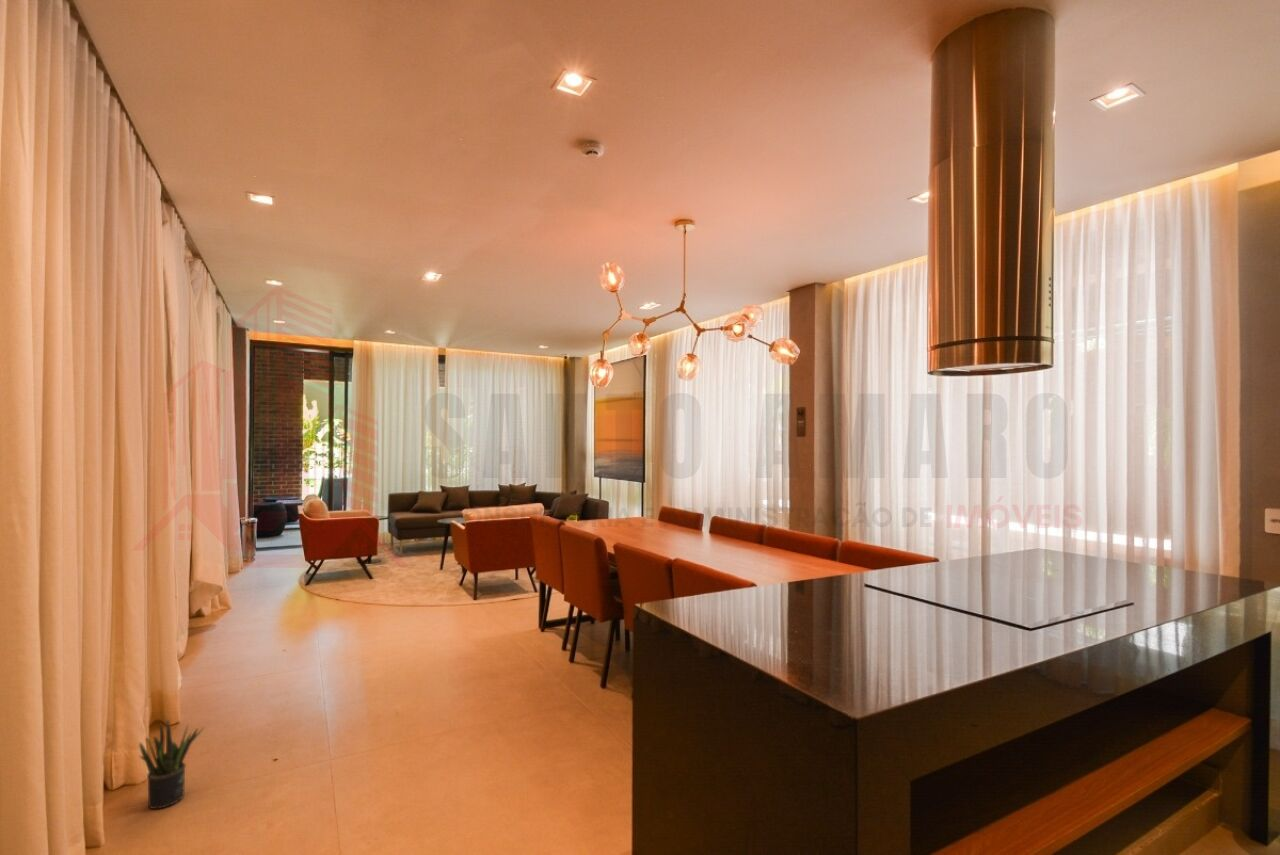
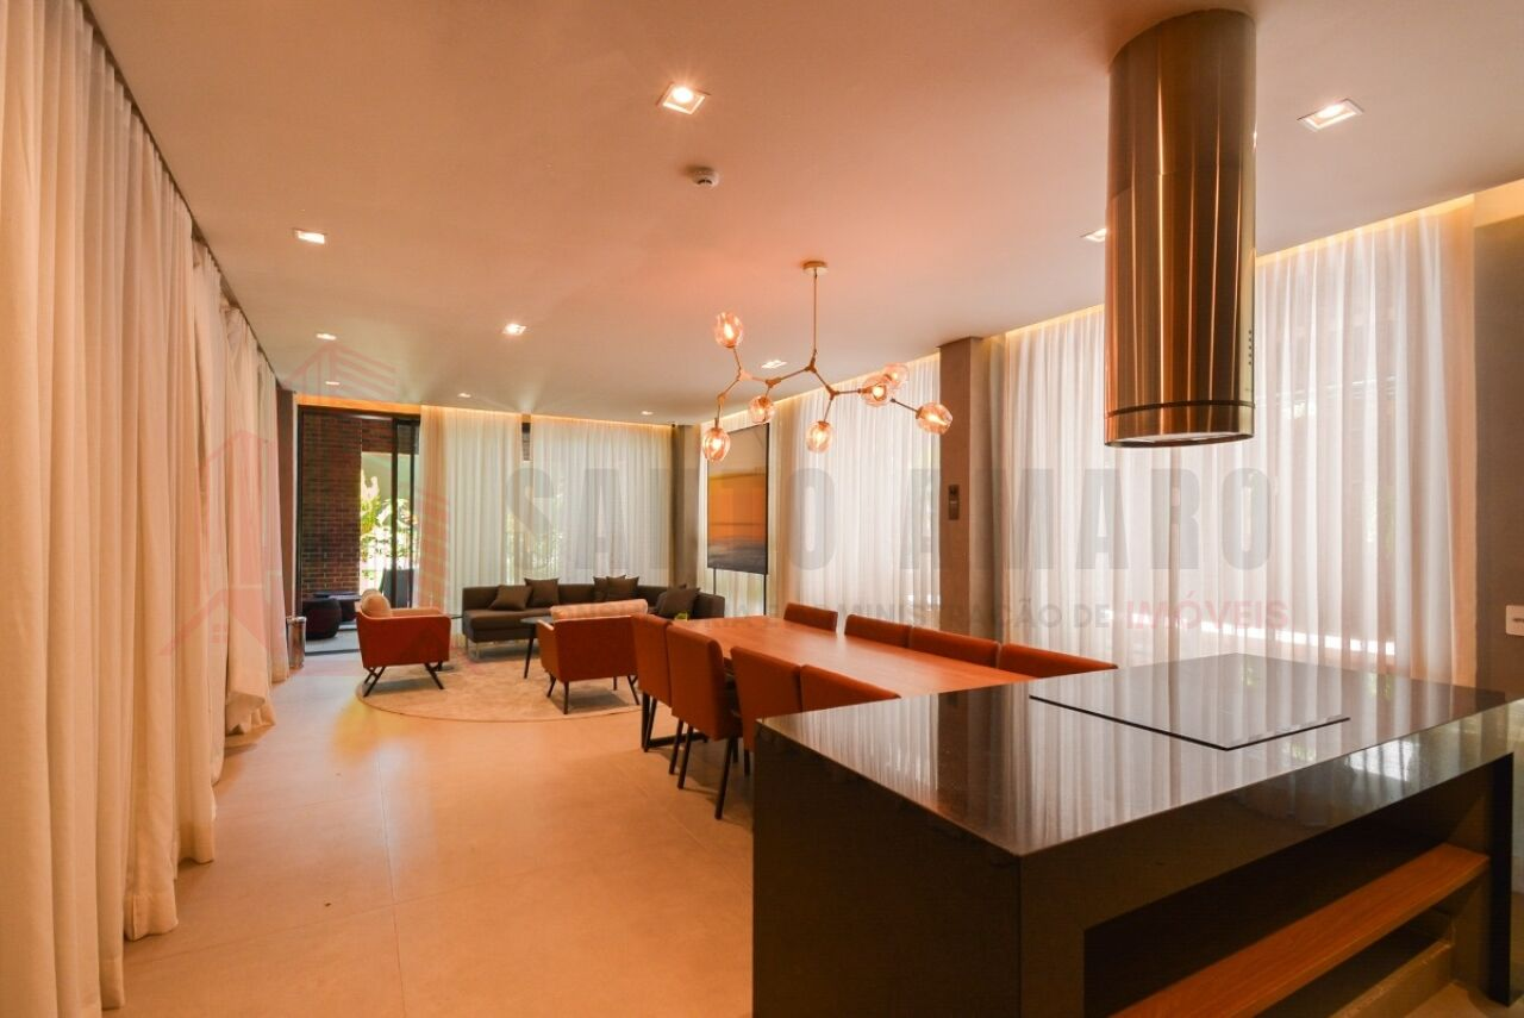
- potted plant [138,717,206,810]
